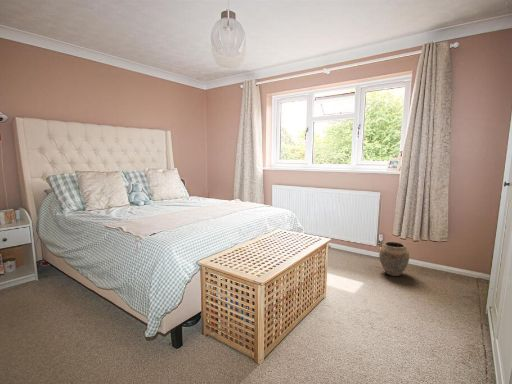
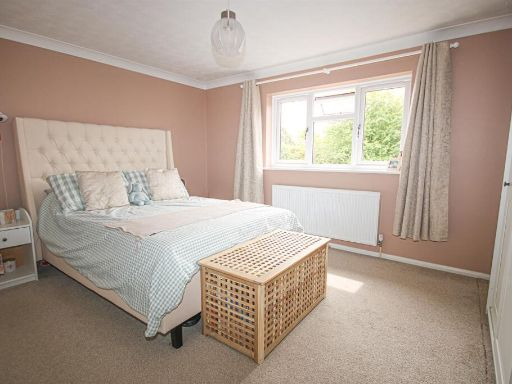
- vase [378,241,410,277]
